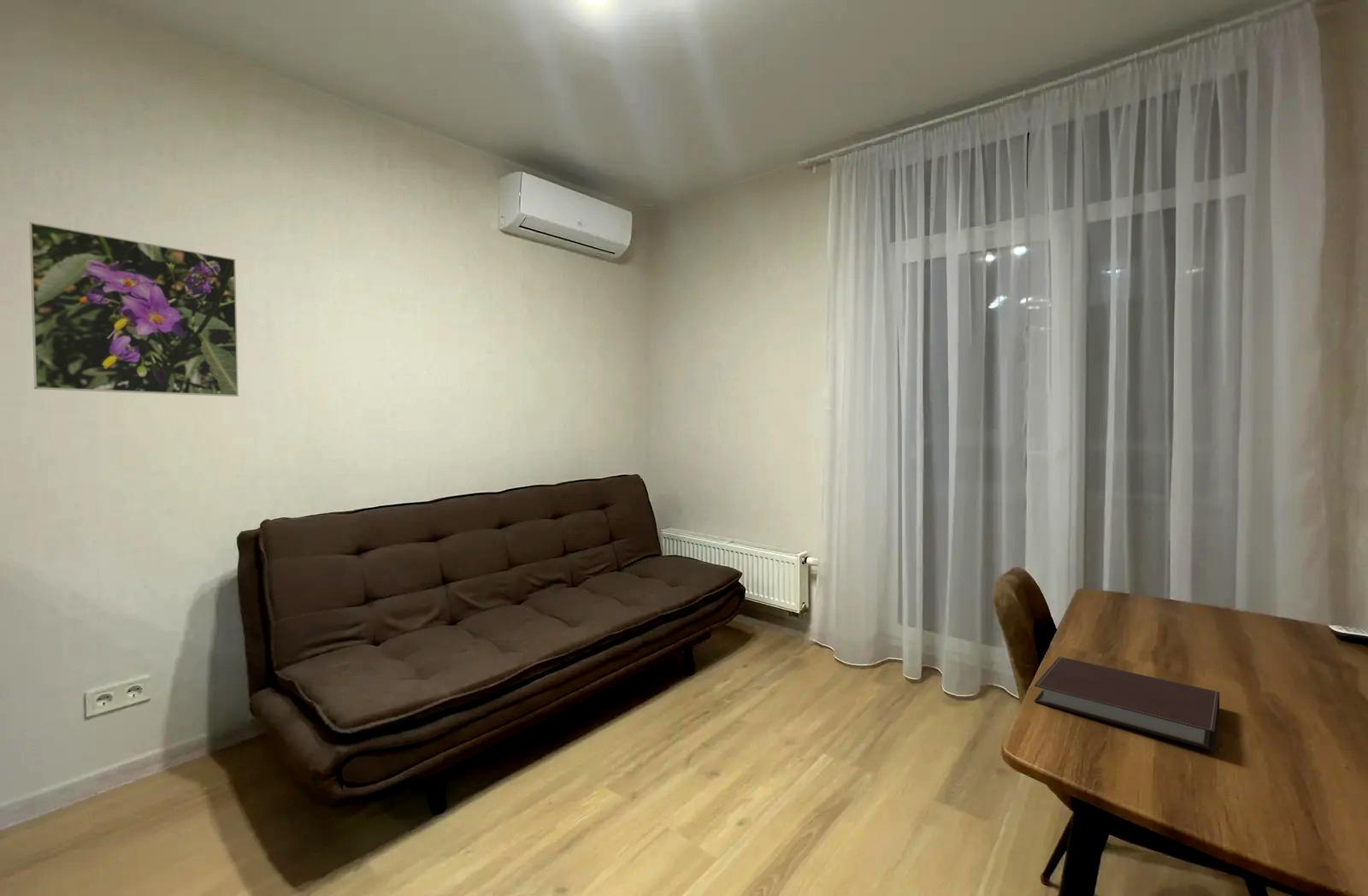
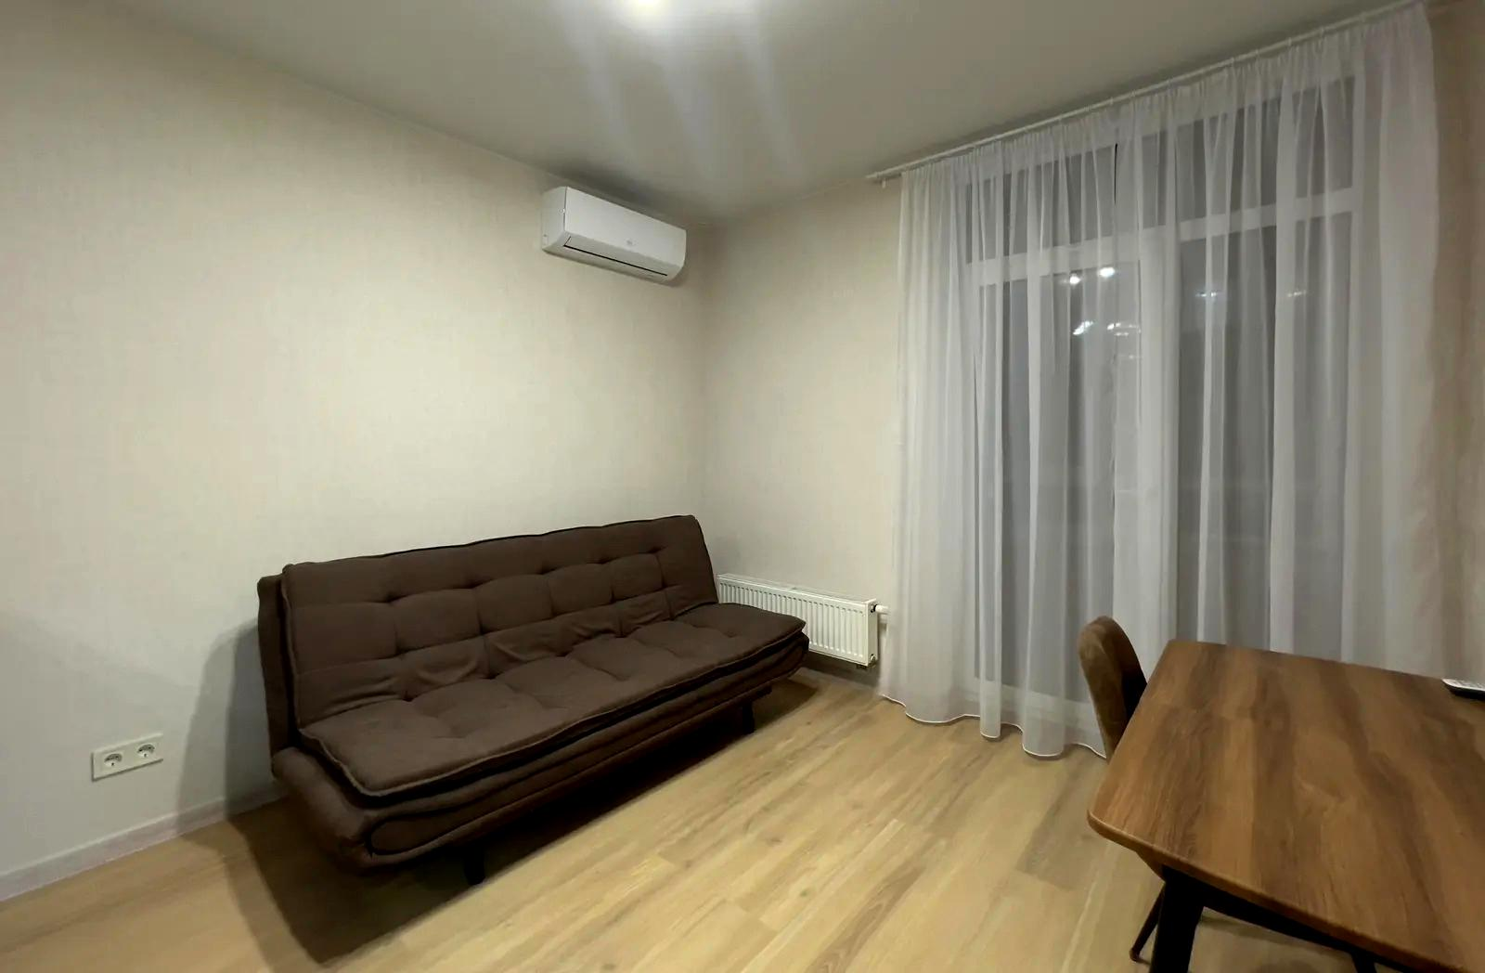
- notebook [1034,656,1220,752]
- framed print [28,221,239,398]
